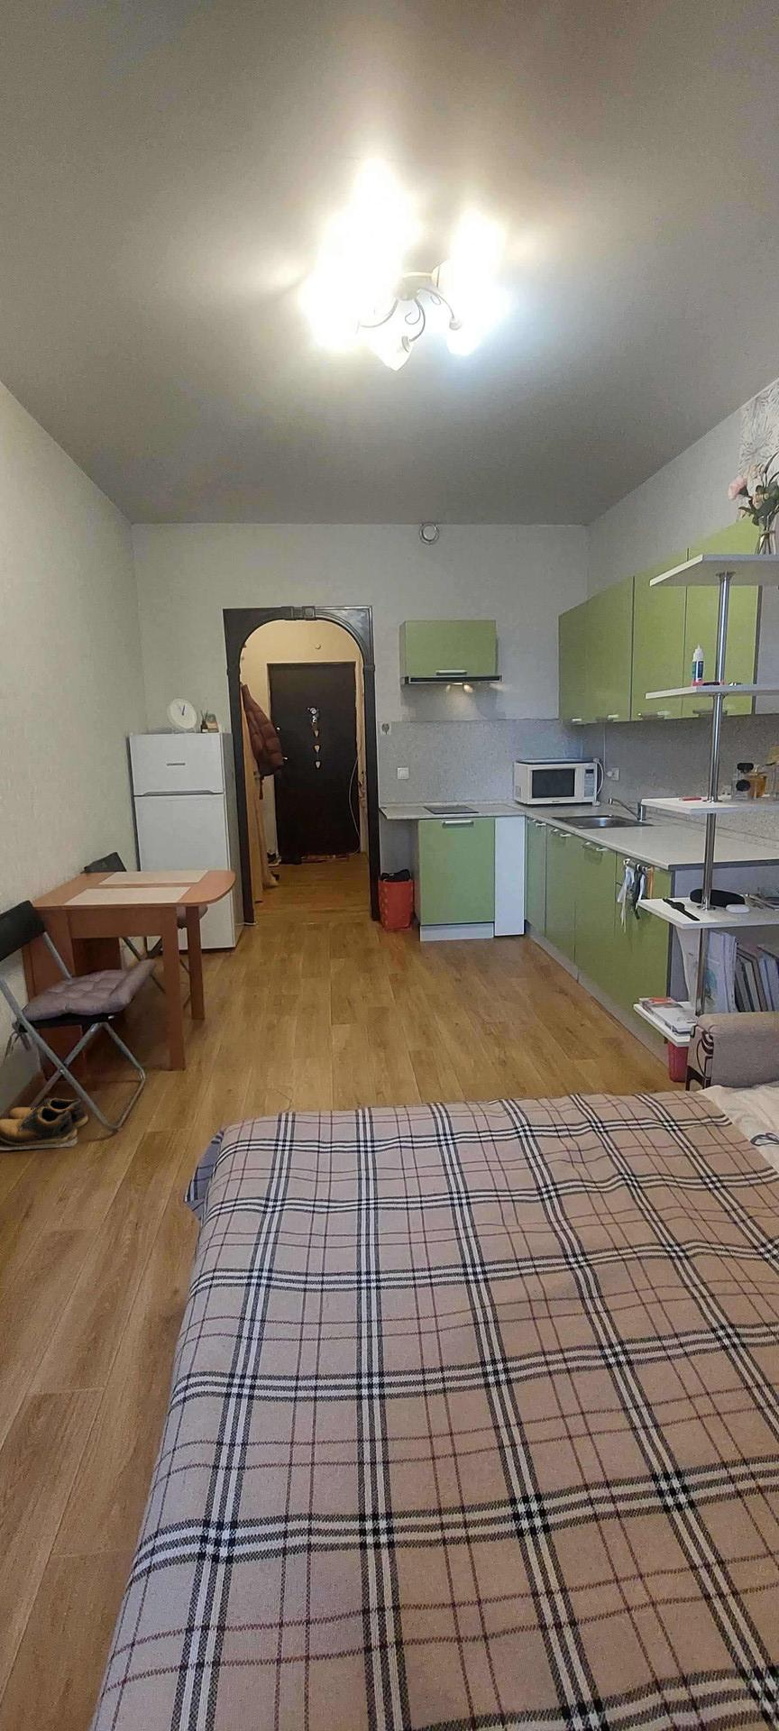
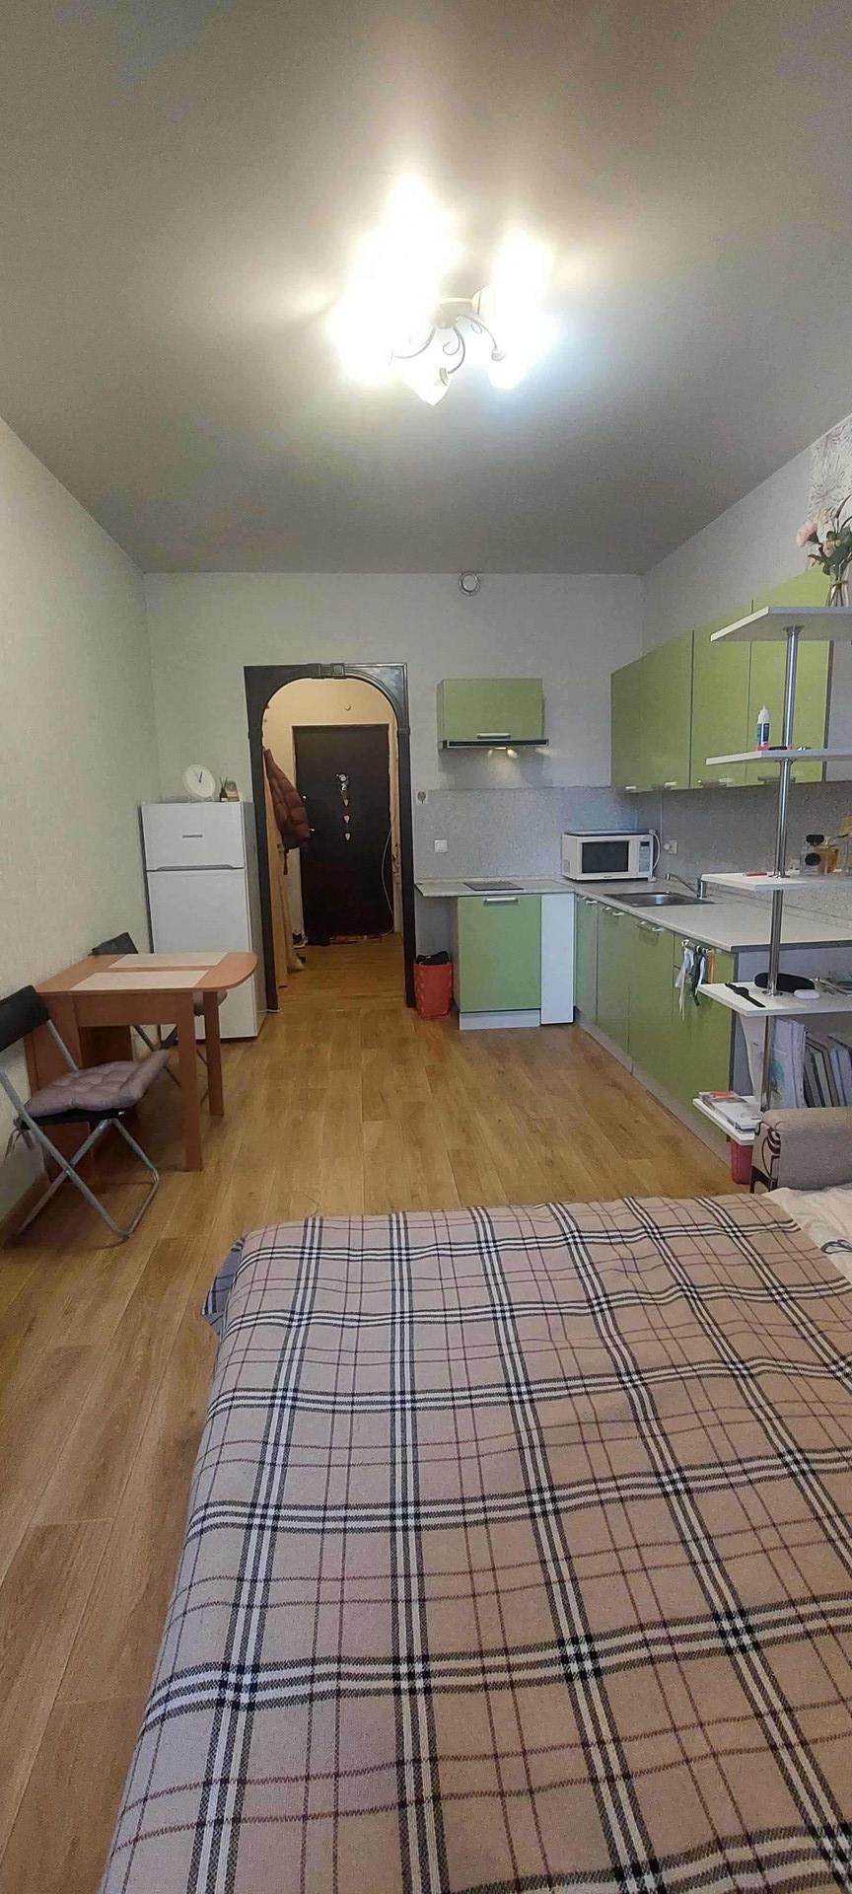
- shoes [0,1097,89,1151]
